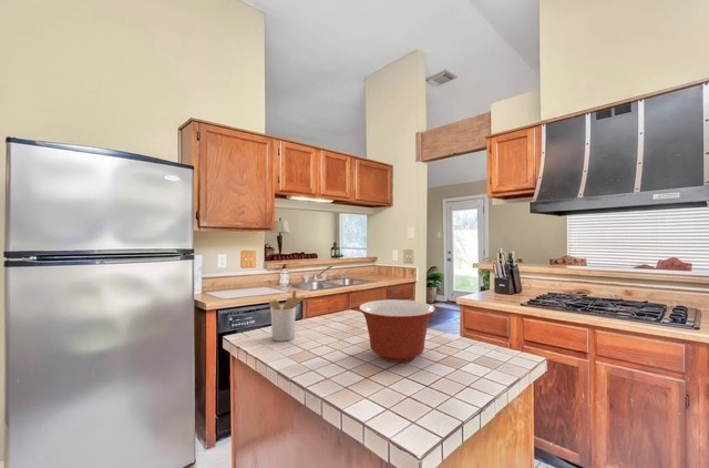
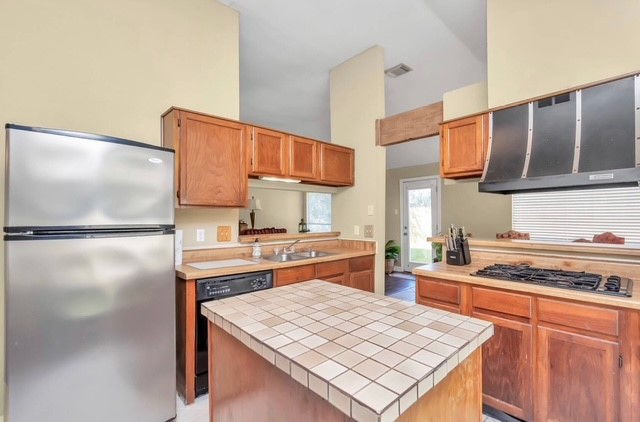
- mixing bowl [358,298,436,364]
- utensil holder [268,289,306,343]
